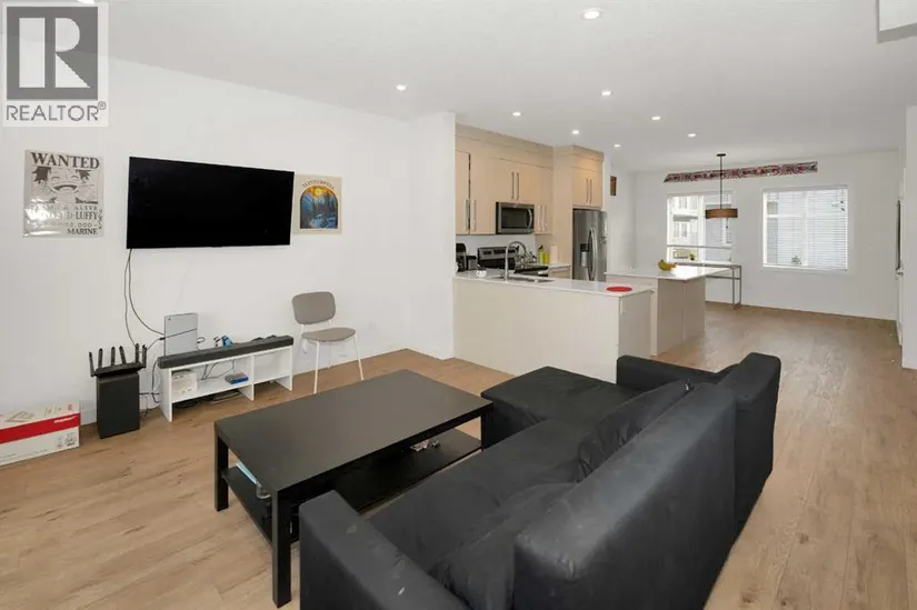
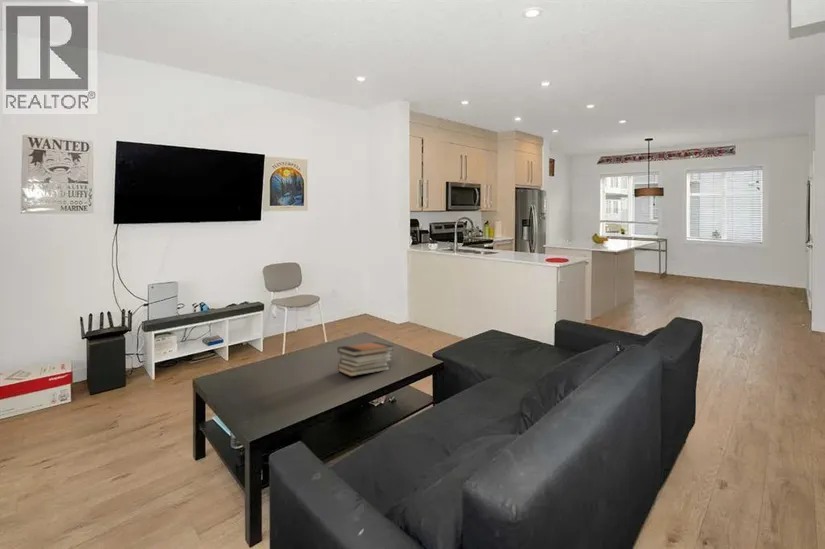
+ book stack [337,341,394,377]
